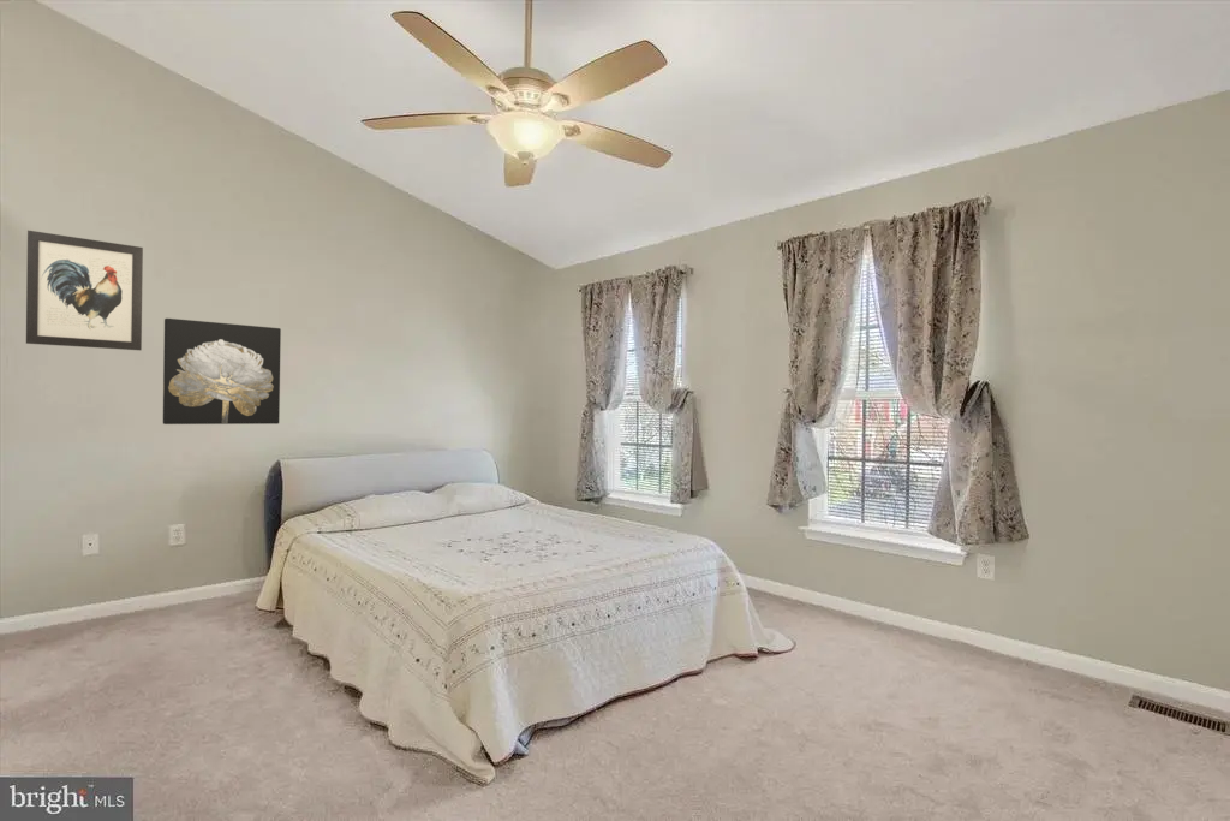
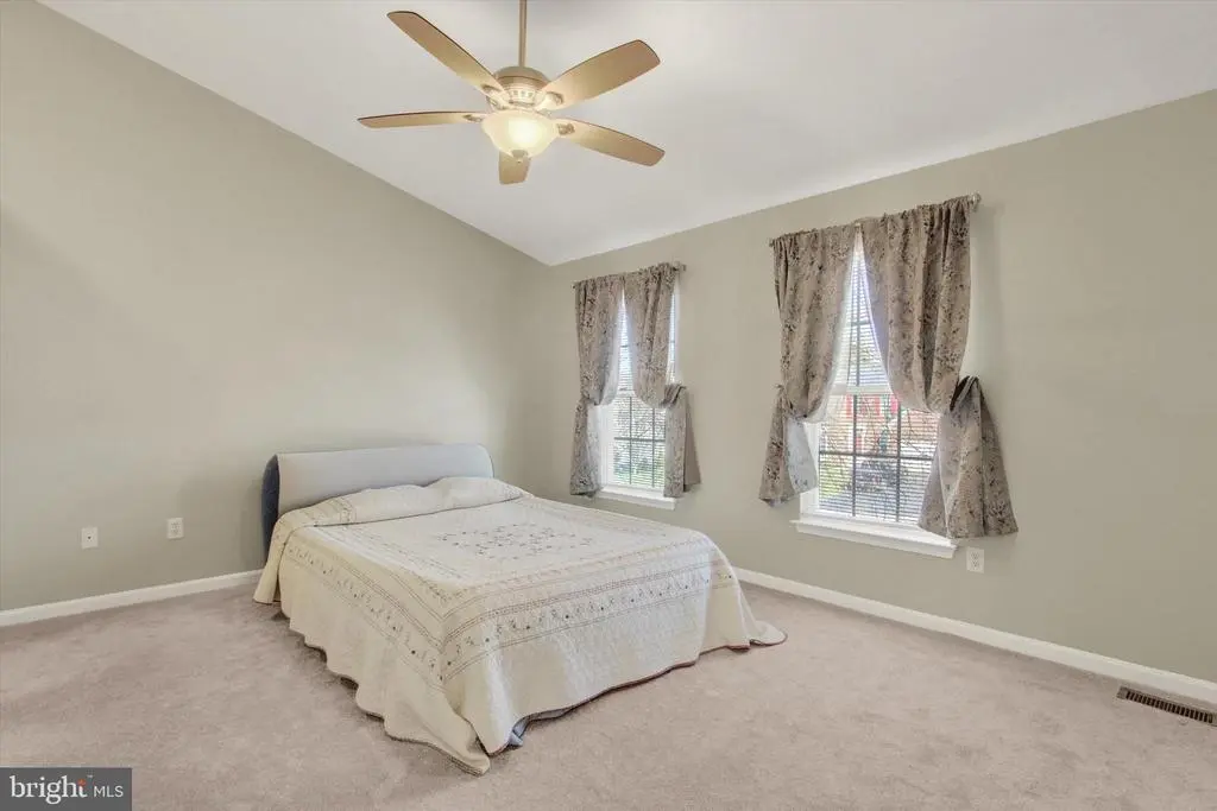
- wall art [162,317,282,426]
- wall art [25,230,144,351]
